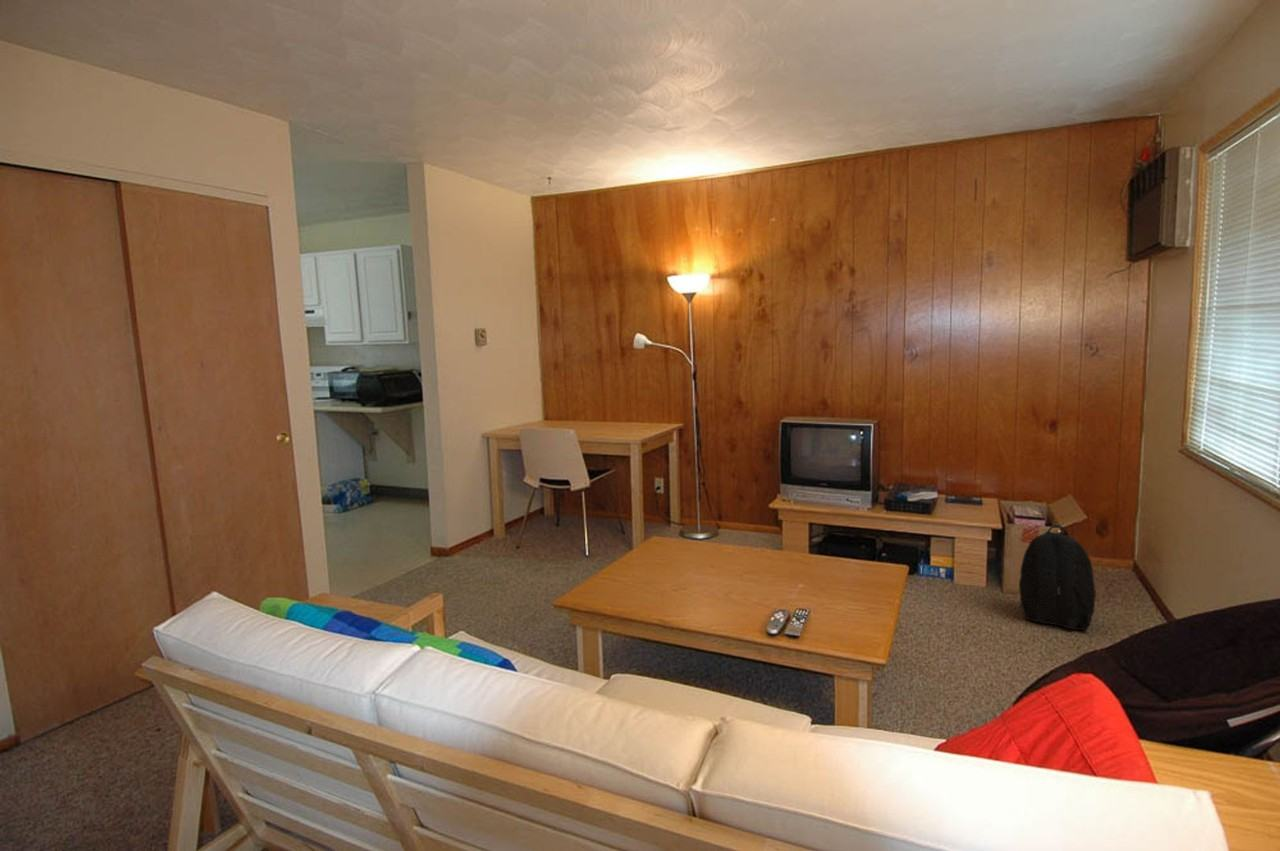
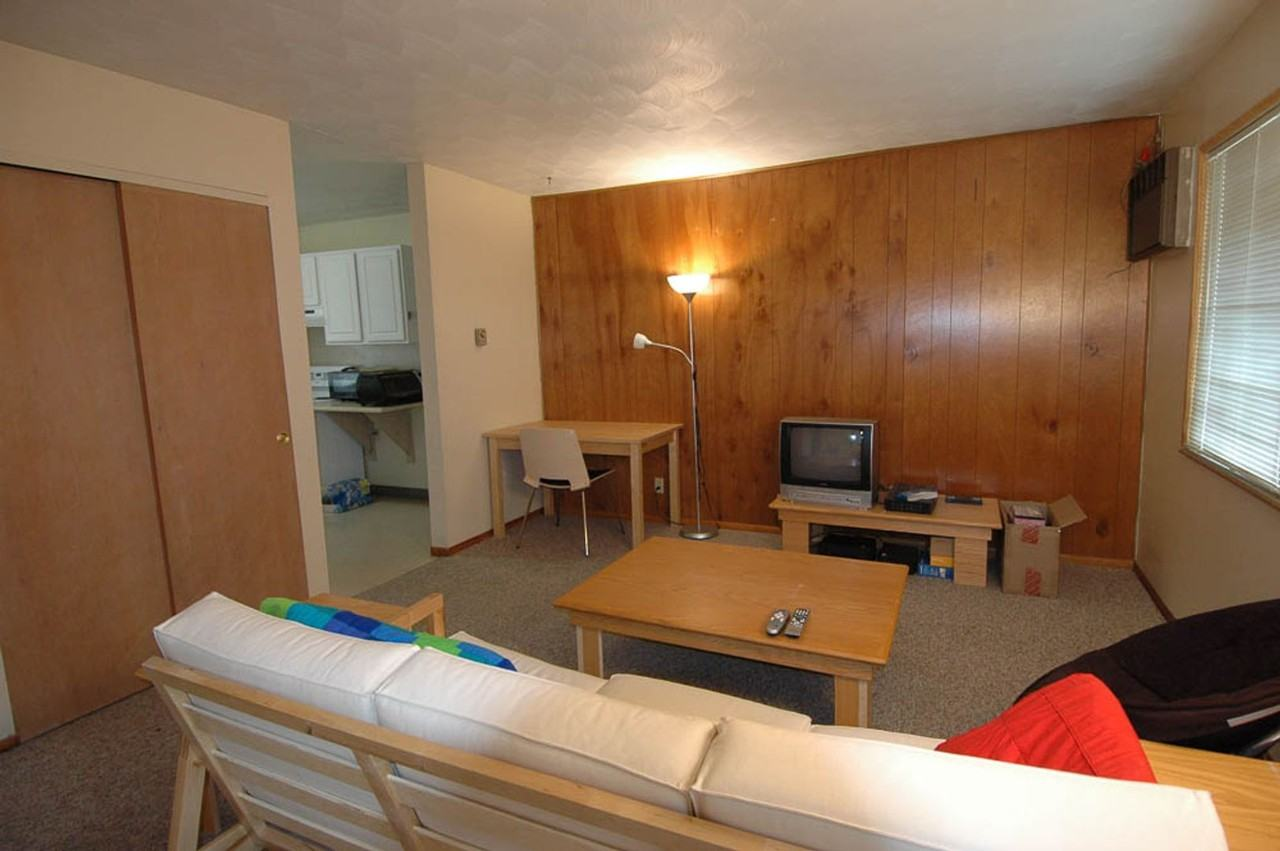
- backpack [1018,524,1097,631]
